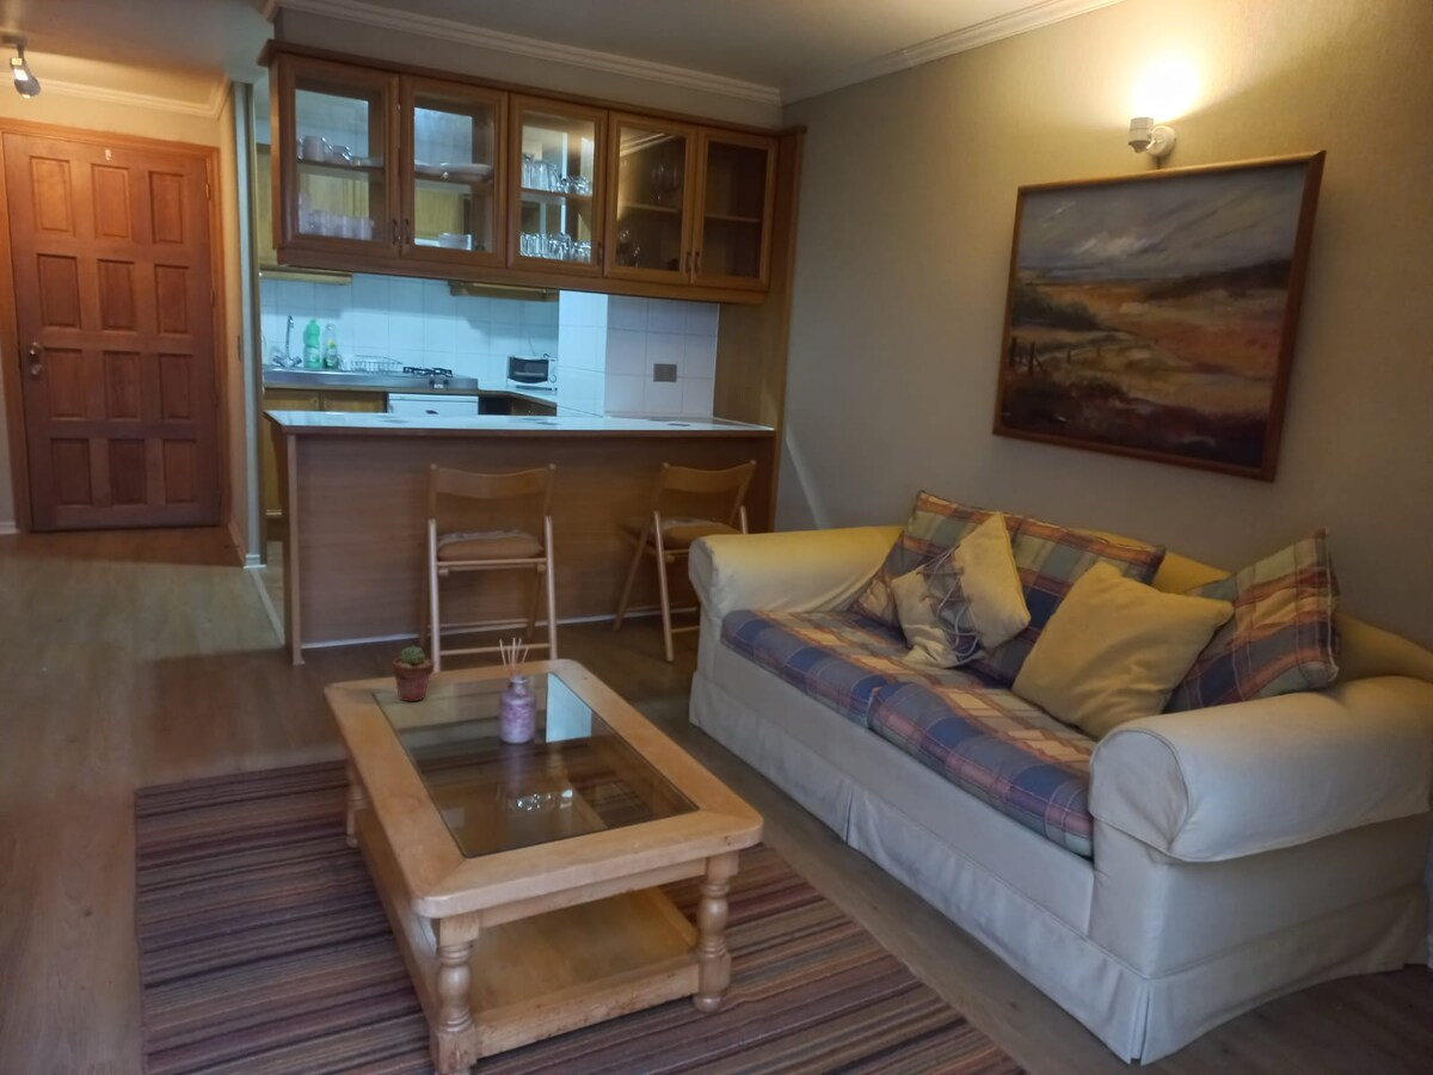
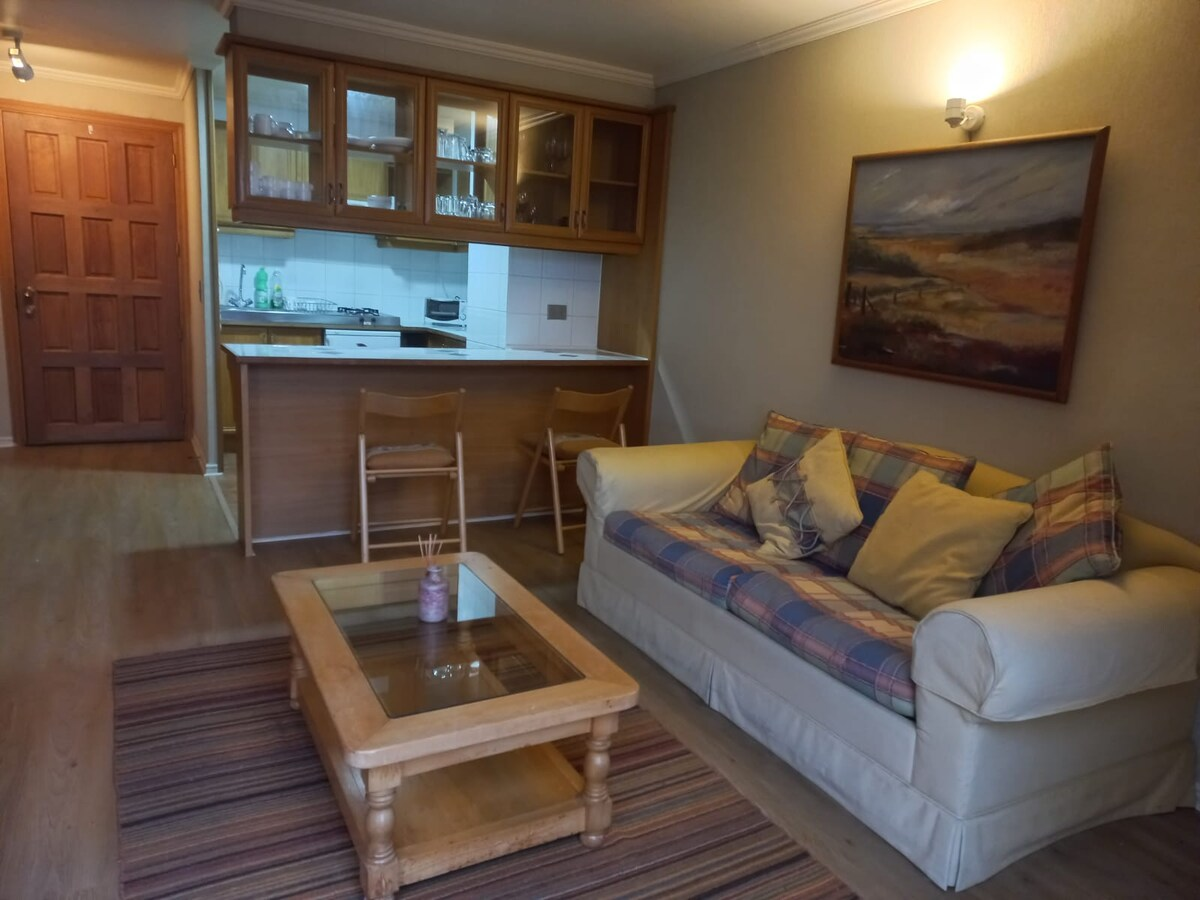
- potted succulent [392,644,435,702]
